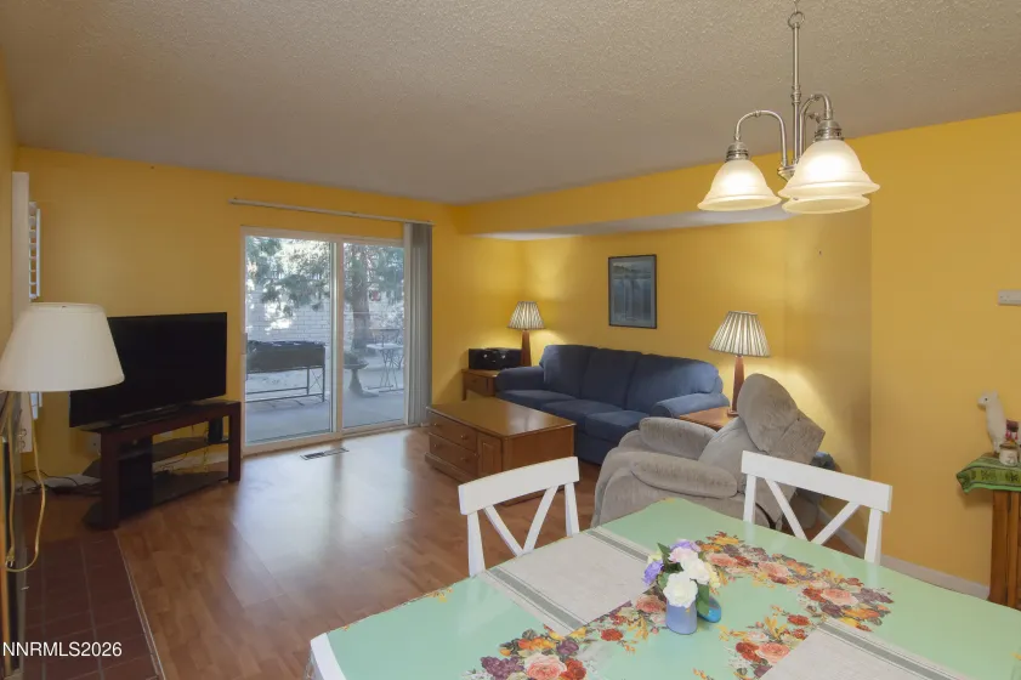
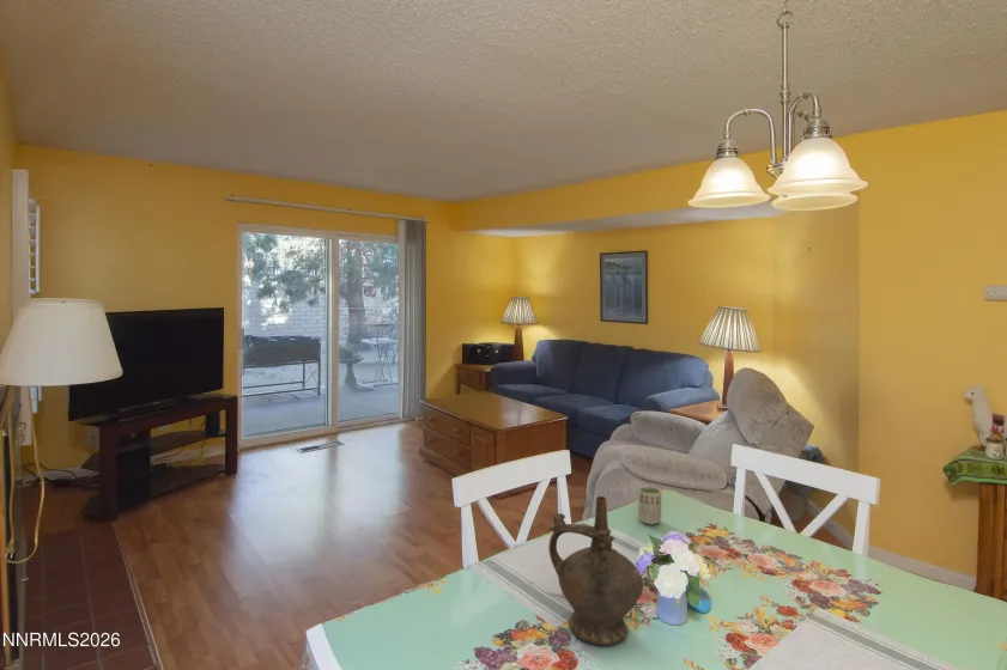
+ ceremonial vessel [547,495,644,646]
+ cup [637,486,662,525]
